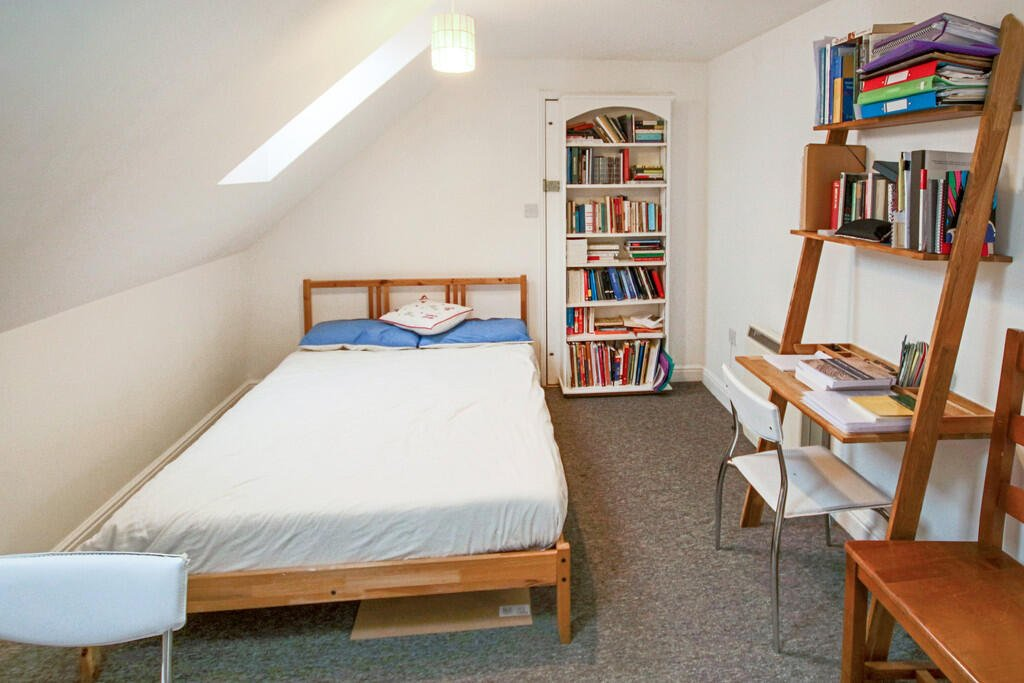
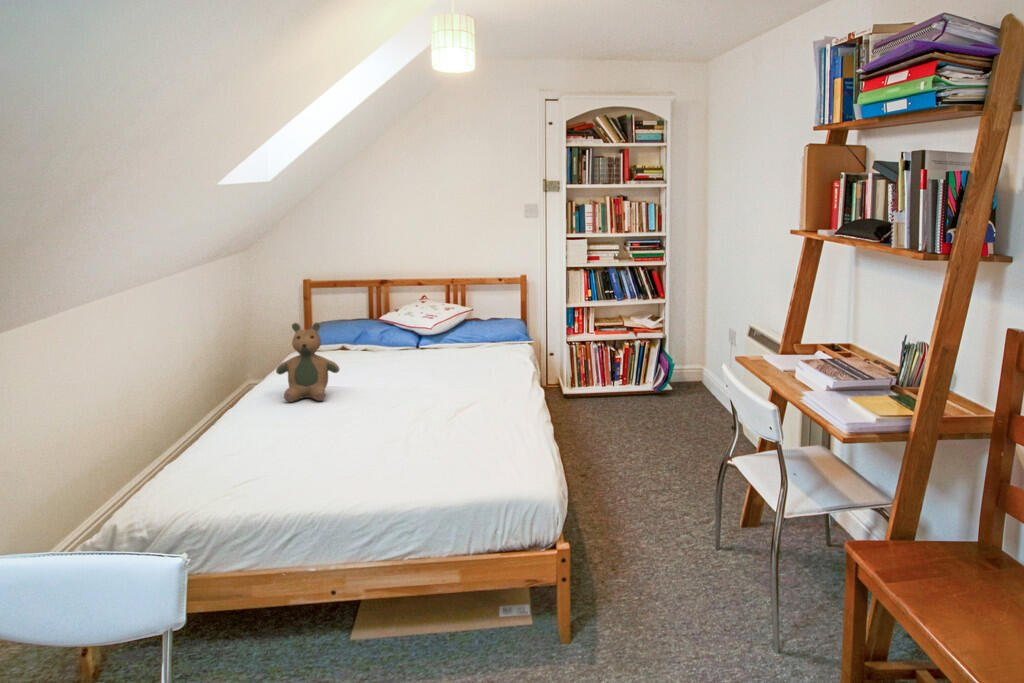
+ teddy bear [275,321,341,403]
